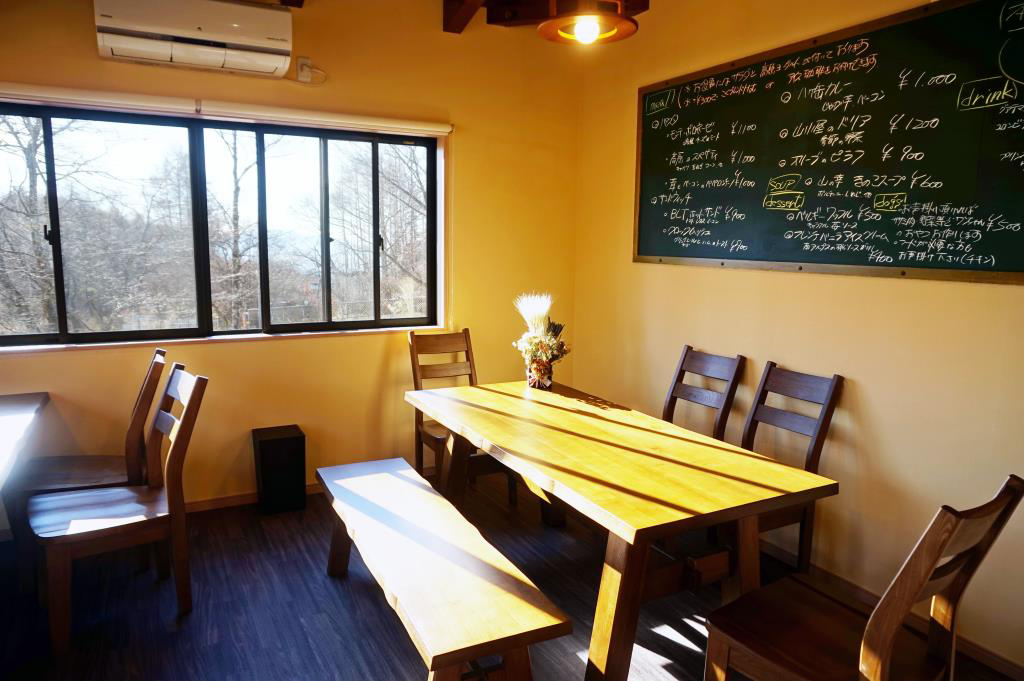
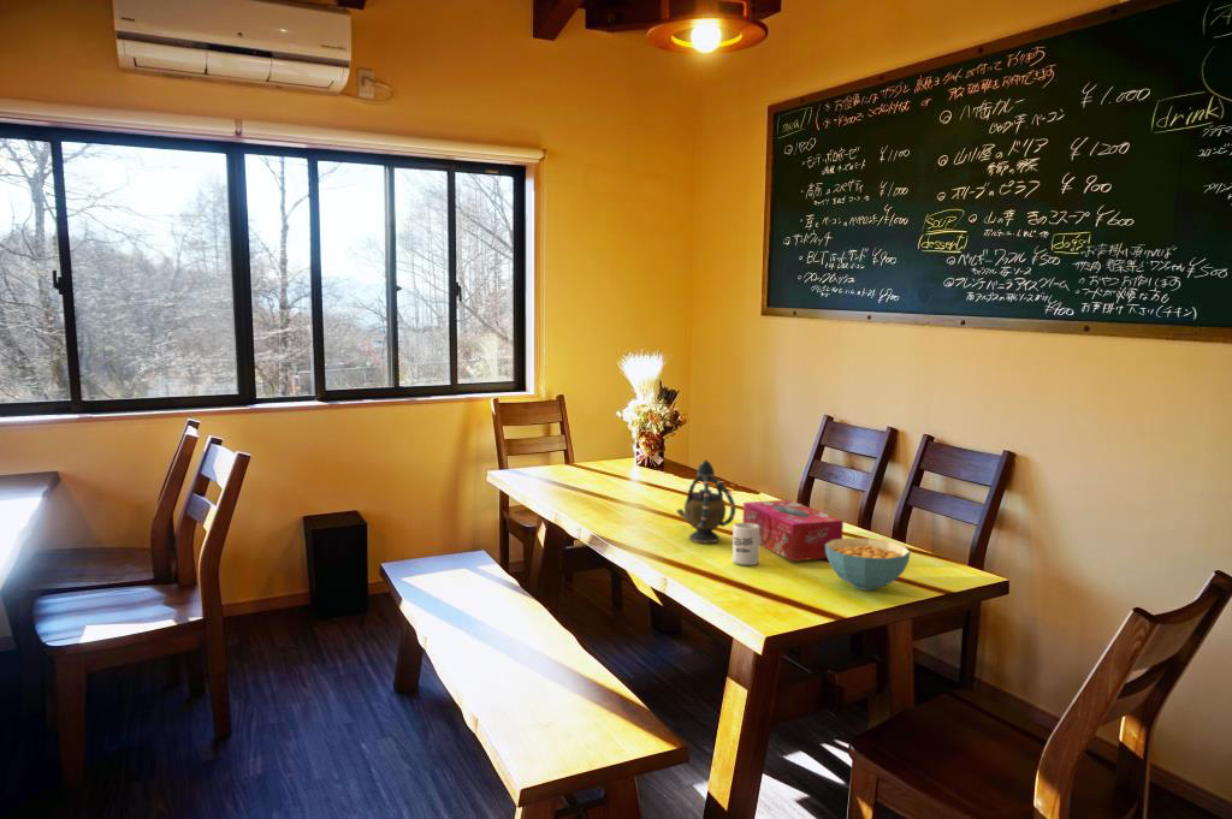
+ cereal bowl [825,536,912,592]
+ teapot [675,458,736,544]
+ cup [732,522,760,566]
+ tissue box [742,499,845,563]
